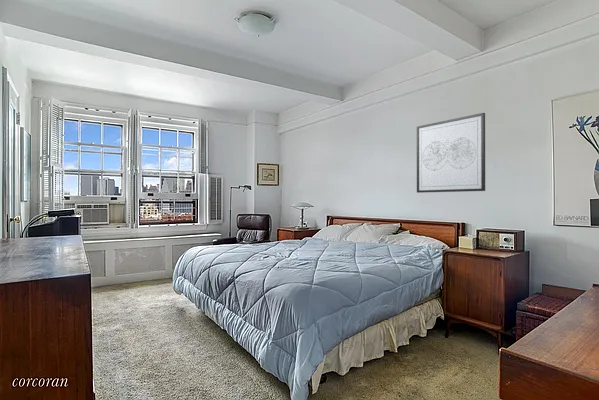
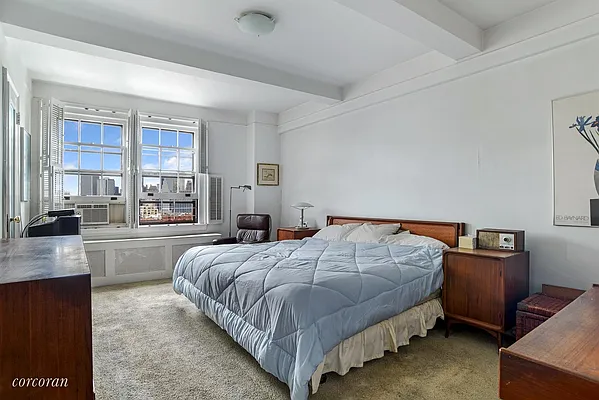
- wall art [416,112,486,194]
